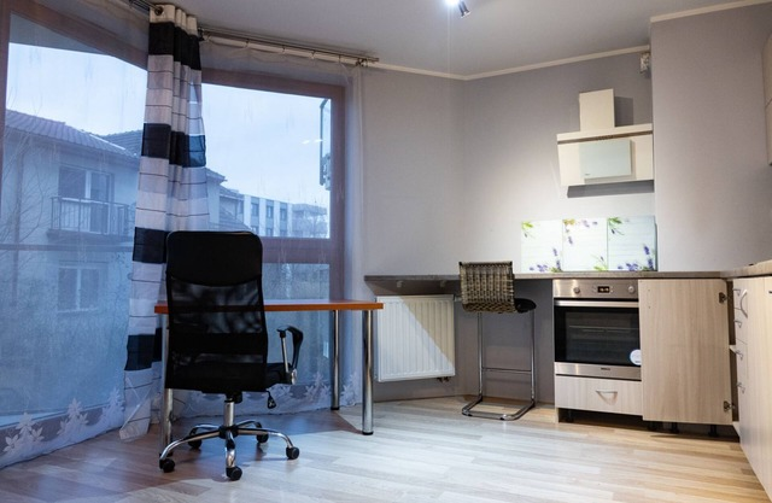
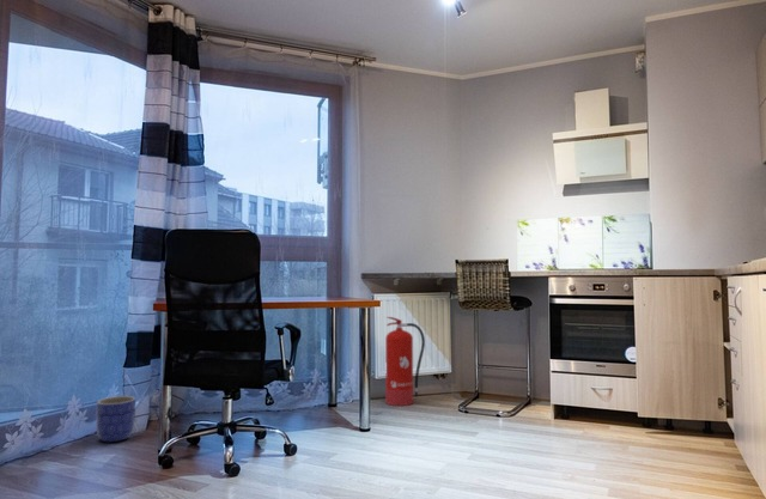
+ fire extinguisher [384,316,426,407]
+ planter [96,395,136,443]
